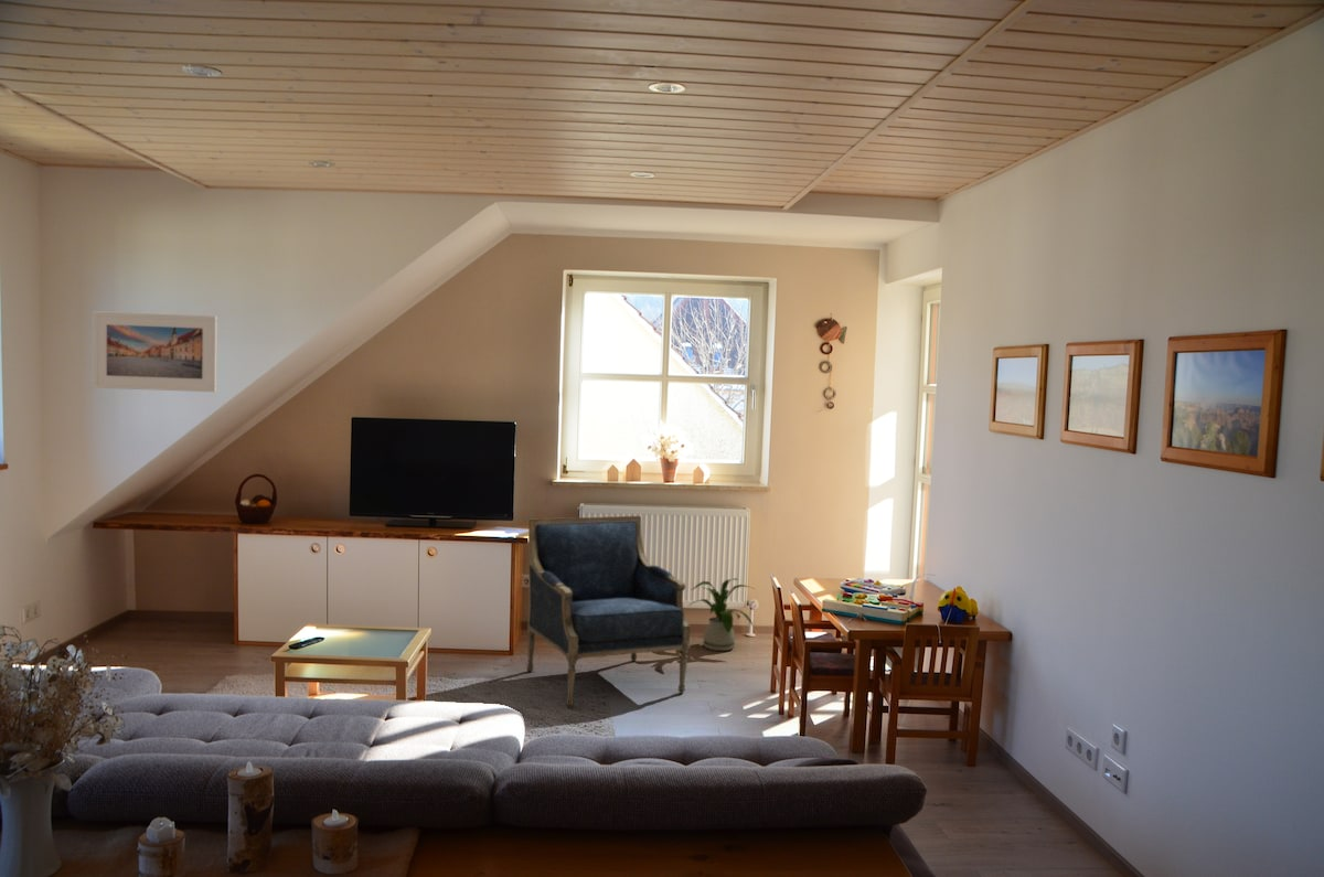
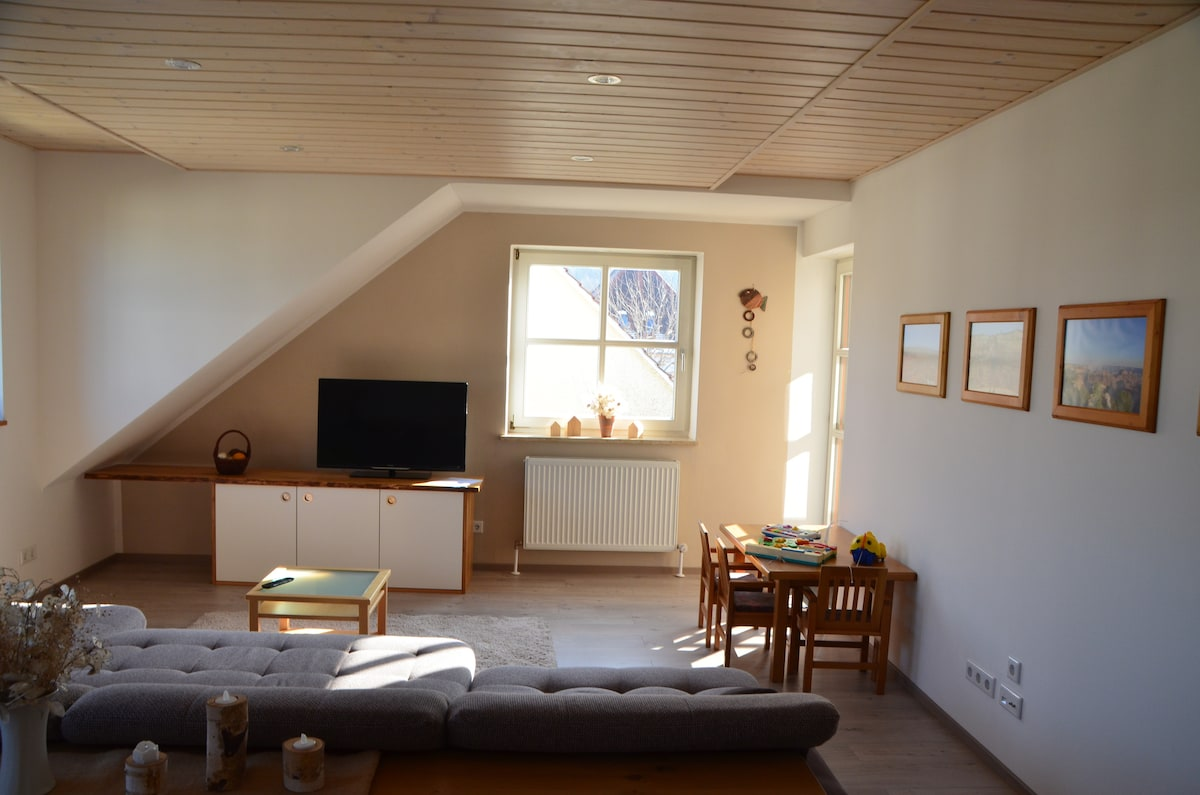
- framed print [92,310,218,393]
- armchair [525,515,692,709]
- house plant [687,577,756,652]
